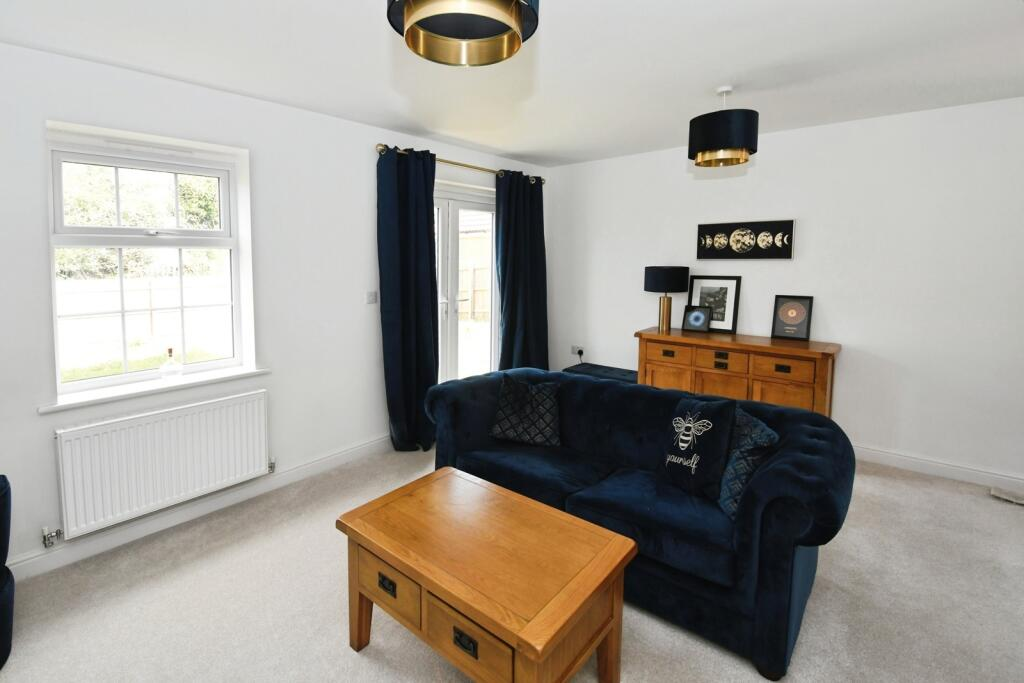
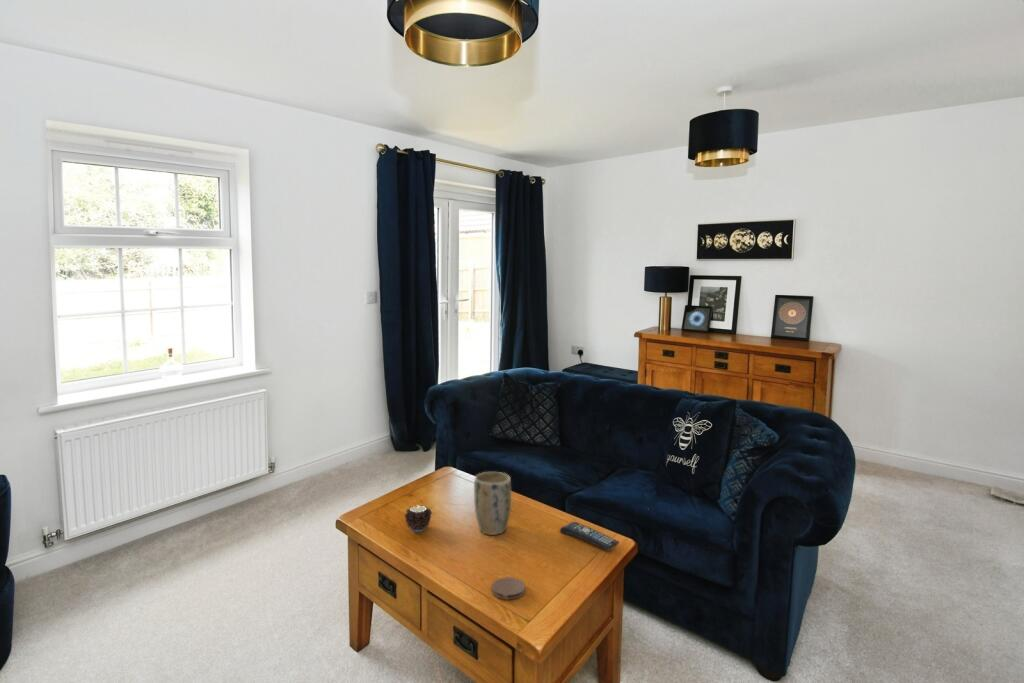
+ candle [404,505,433,533]
+ plant pot [473,471,512,536]
+ coaster [491,576,526,600]
+ remote control [559,521,620,551]
